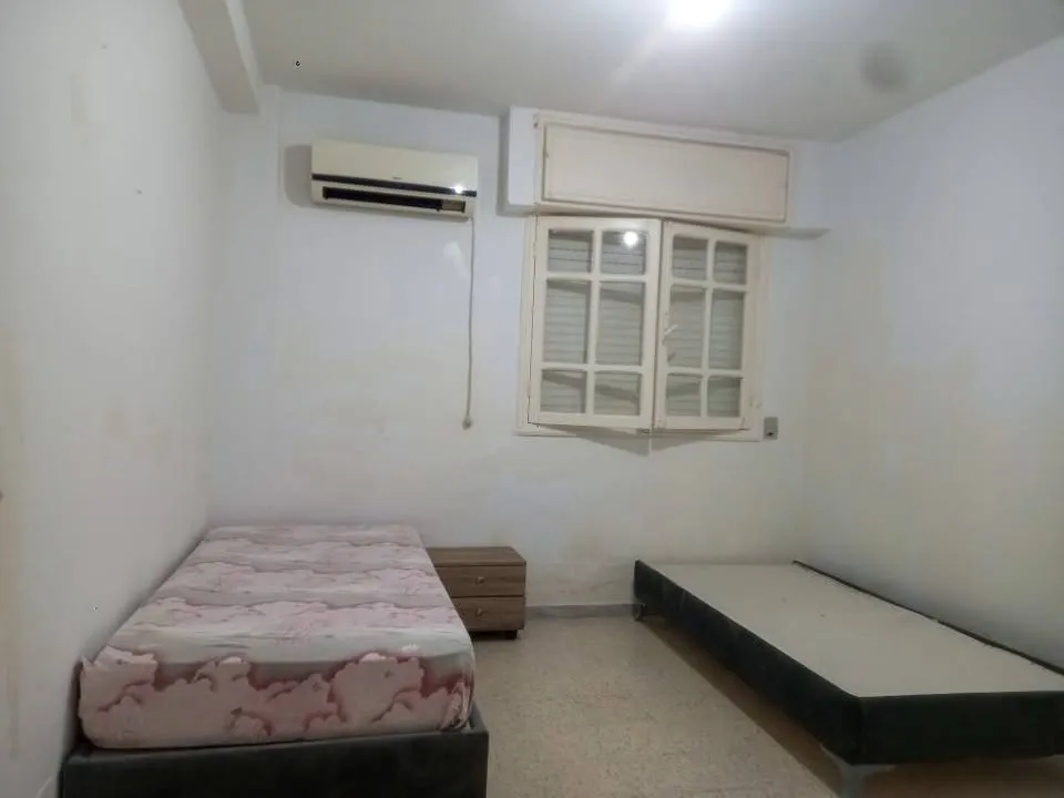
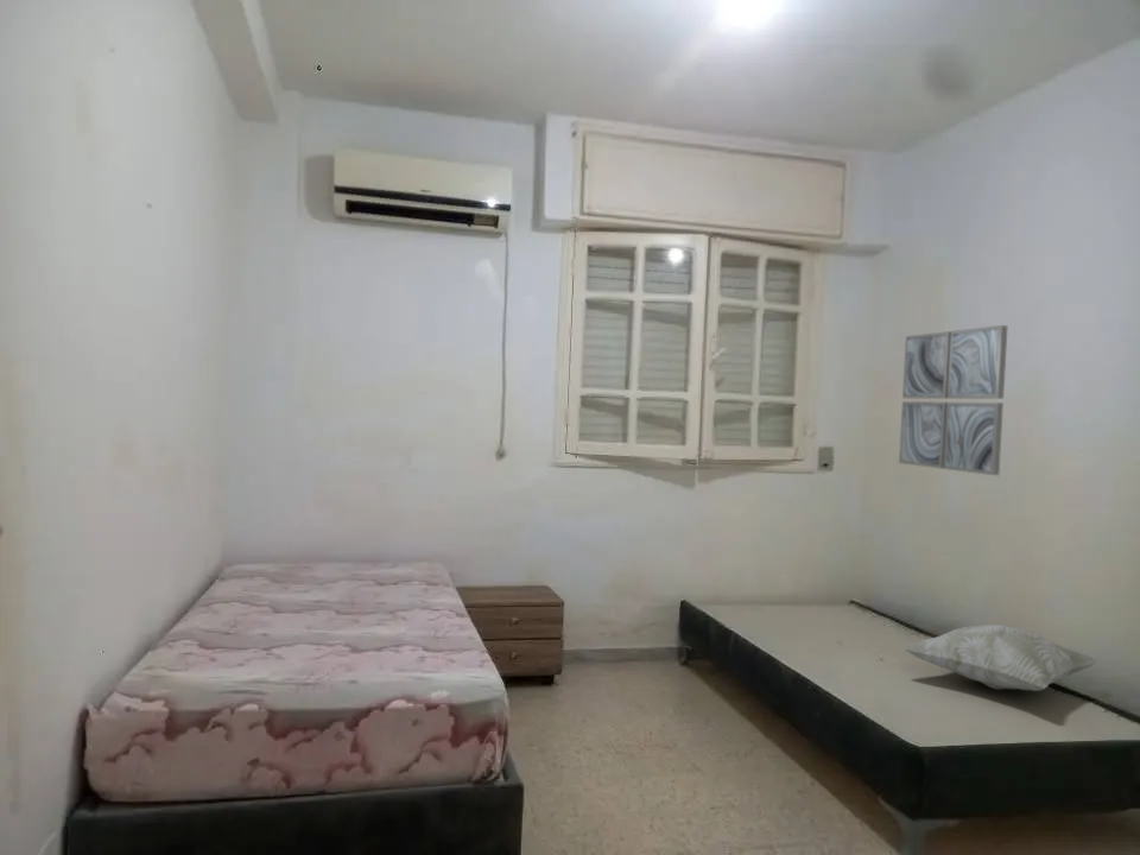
+ decorative pillow [902,623,1097,692]
+ wall art [898,324,1009,476]
